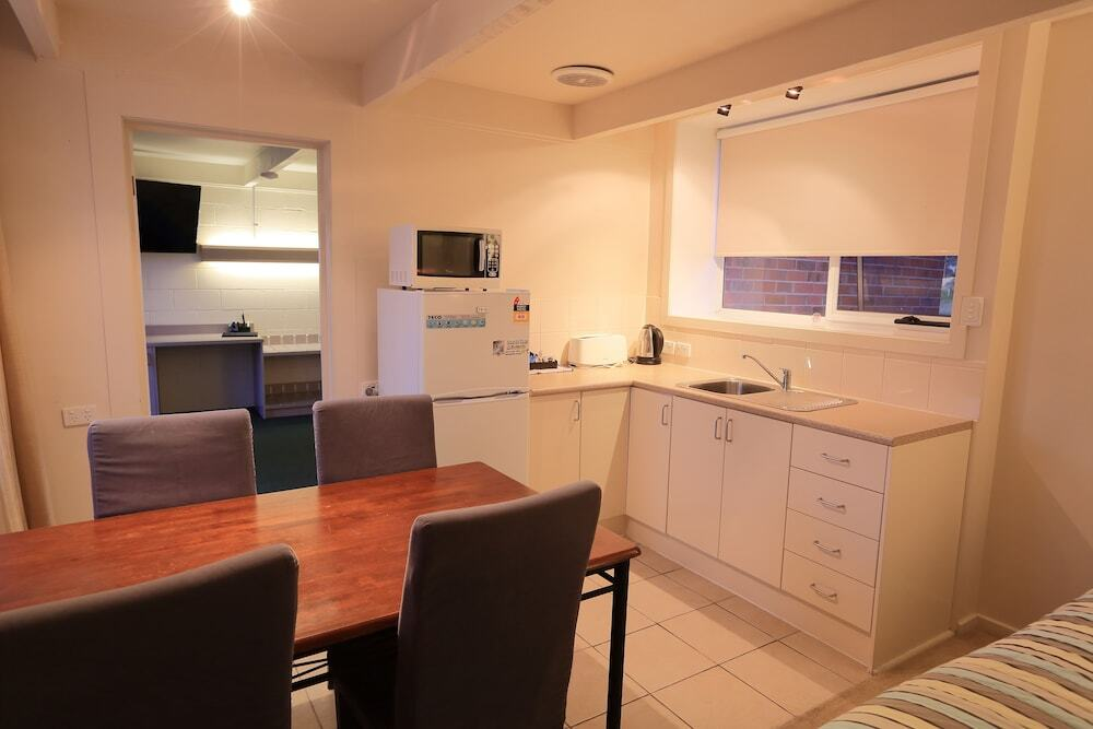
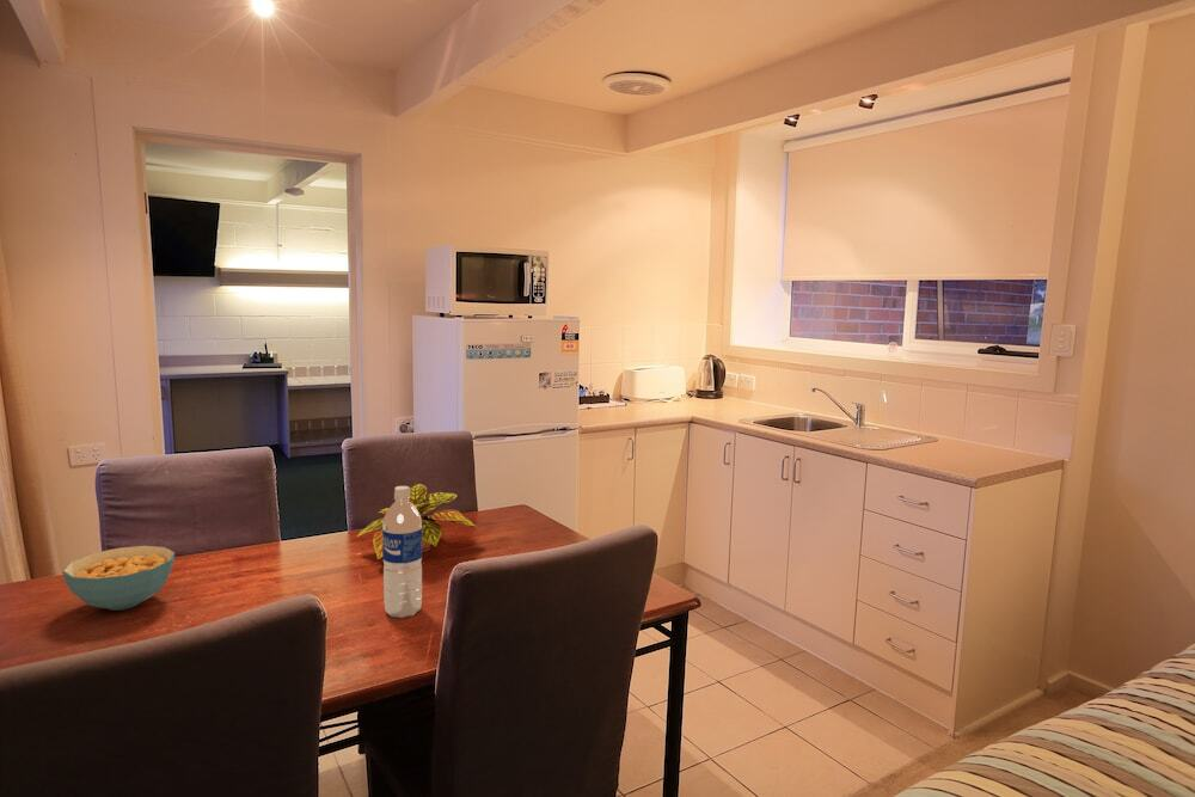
+ water bottle [382,485,423,619]
+ plant [356,483,478,560]
+ cereal bowl [62,545,176,612]
